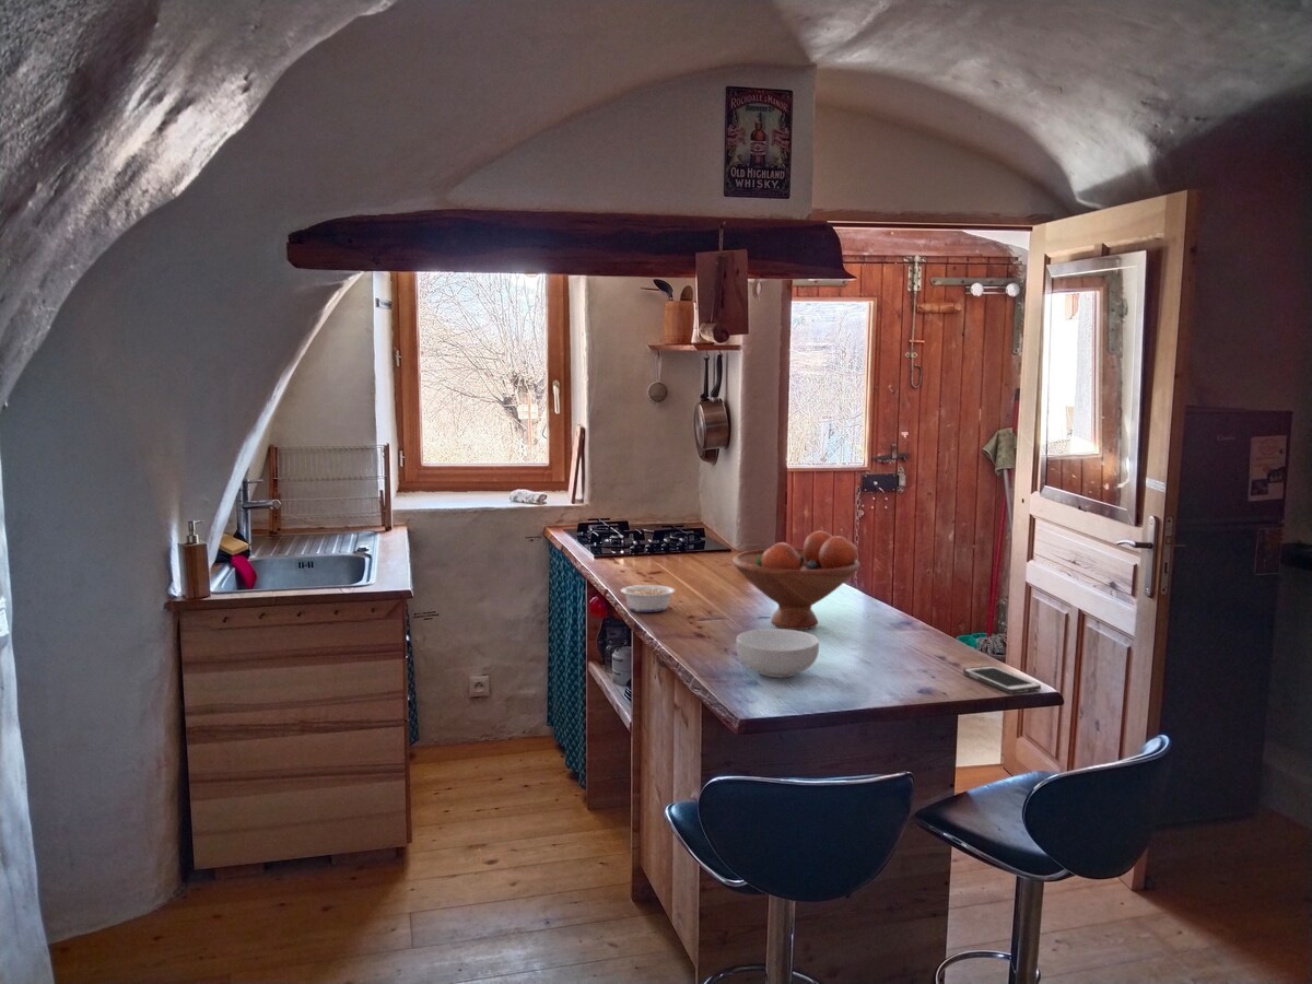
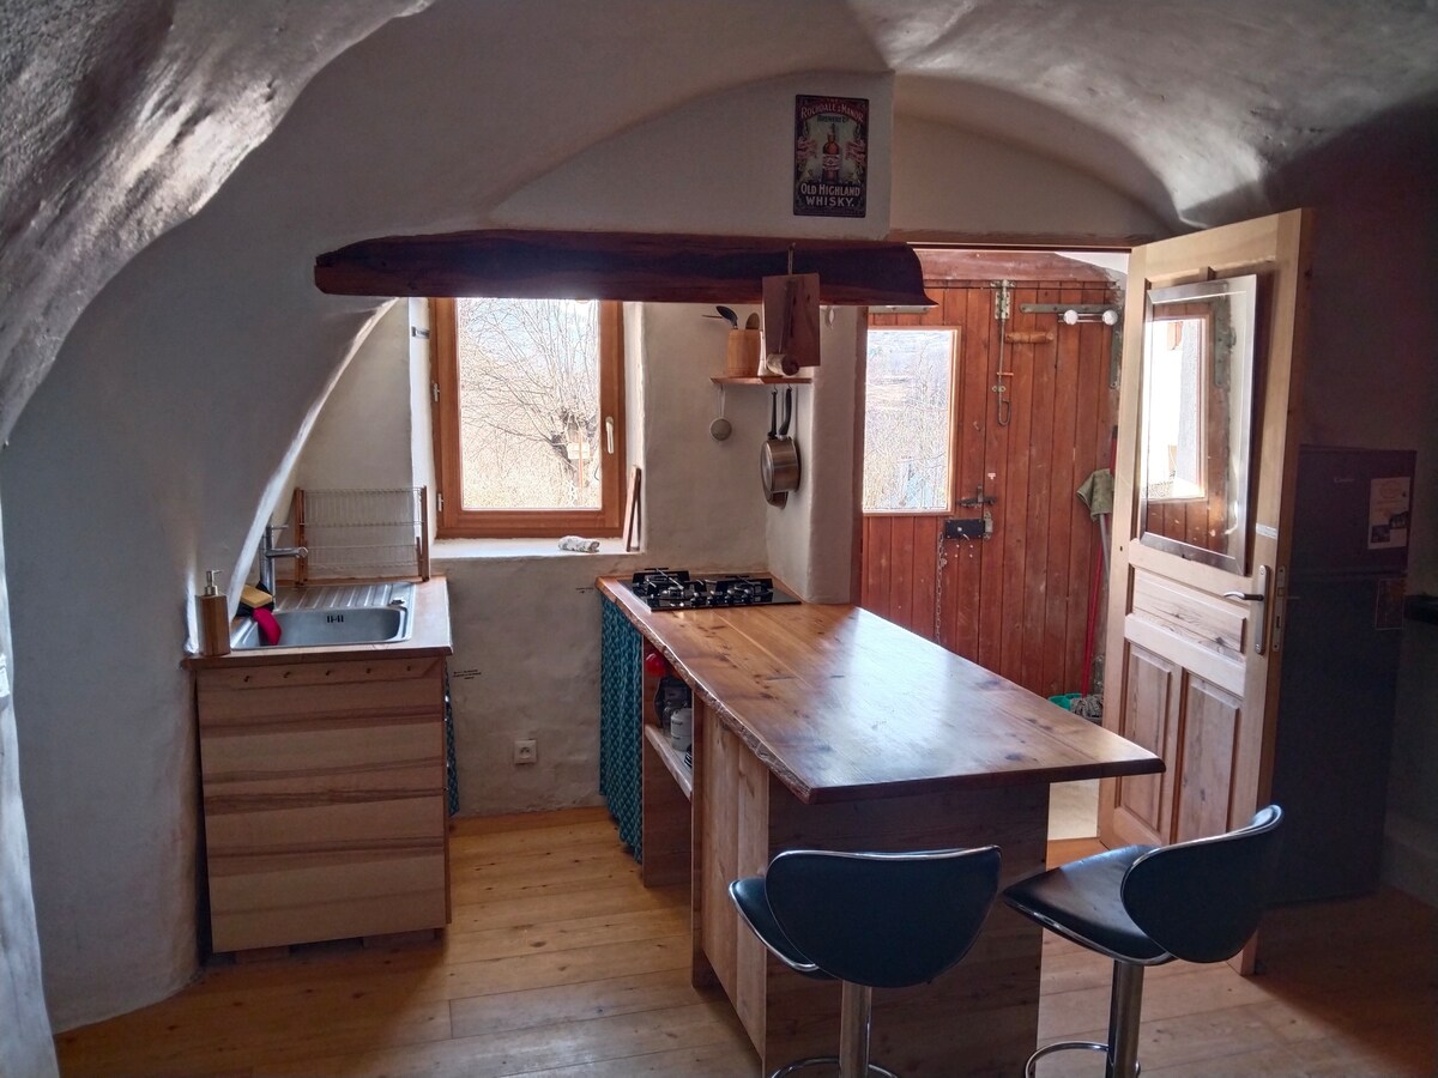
- cereal bowl [735,628,820,679]
- cell phone [962,665,1042,694]
- fruit bowl [731,530,862,631]
- legume [612,582,676,613]
